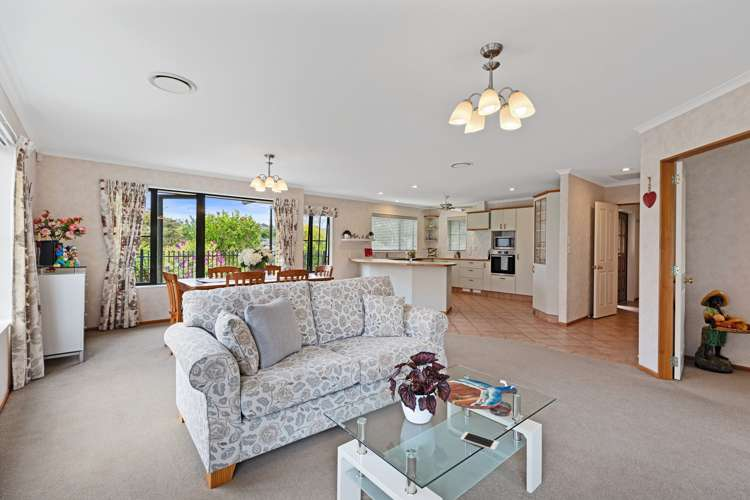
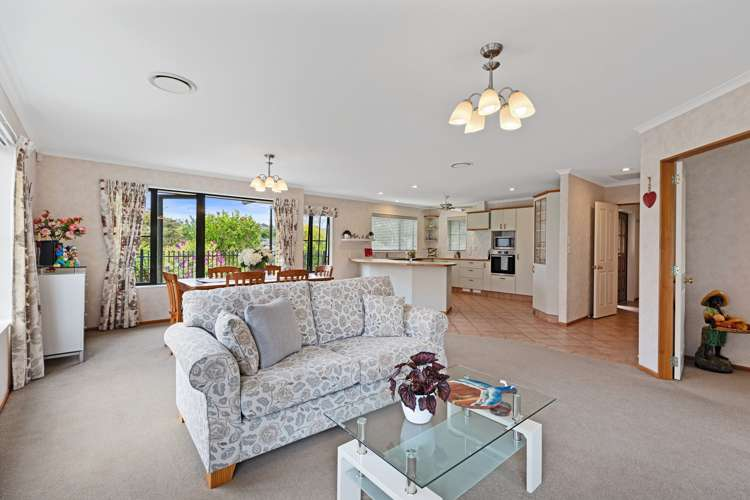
- cell phone [459,431,500,452]
